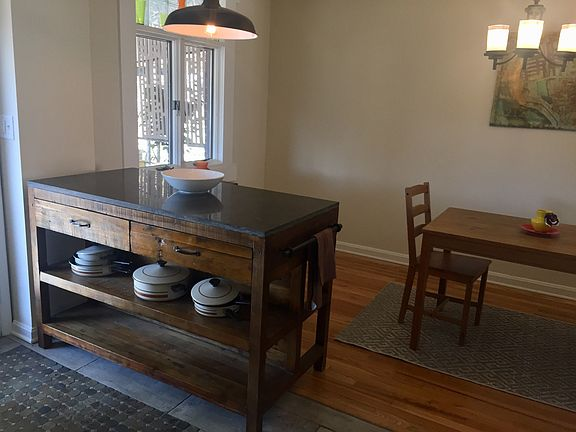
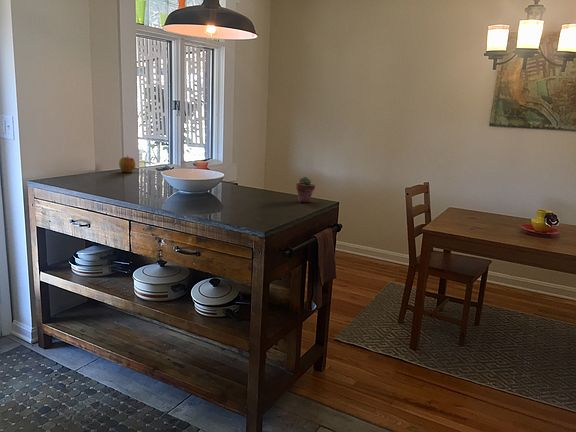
+ apple [118,154,136,173]
+ potted succulent [295,176,316,203]
